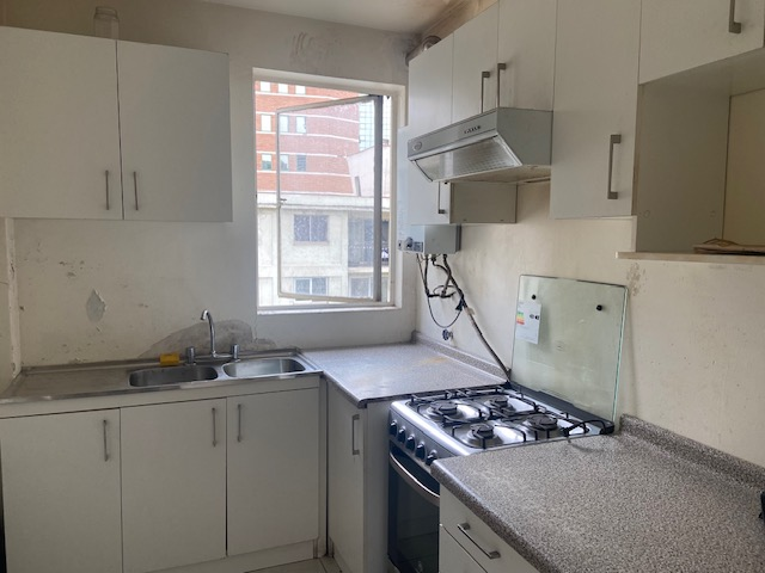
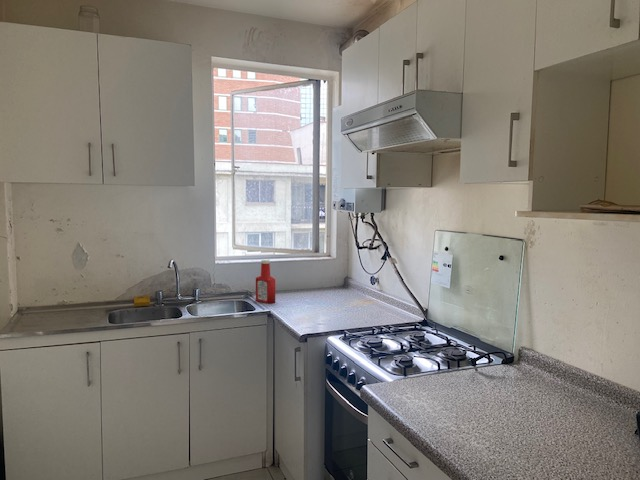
+ soap bottle [255,259,276,304]
